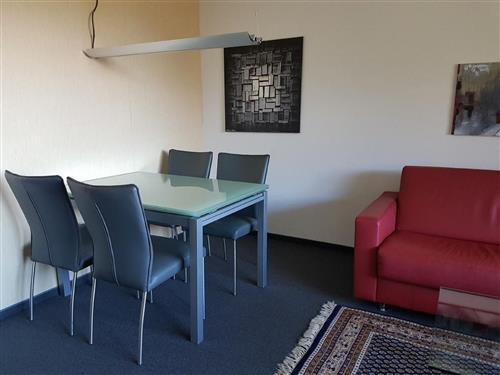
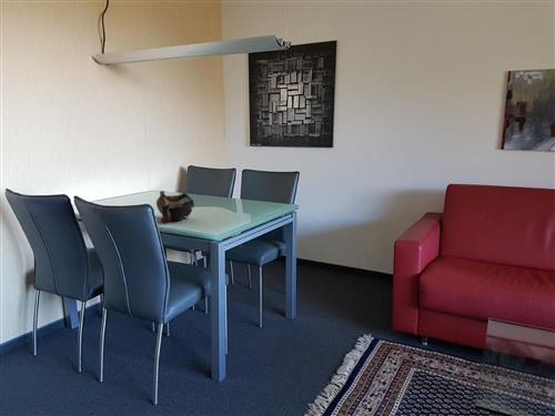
+ decorative bowl [155,190,195,224]
